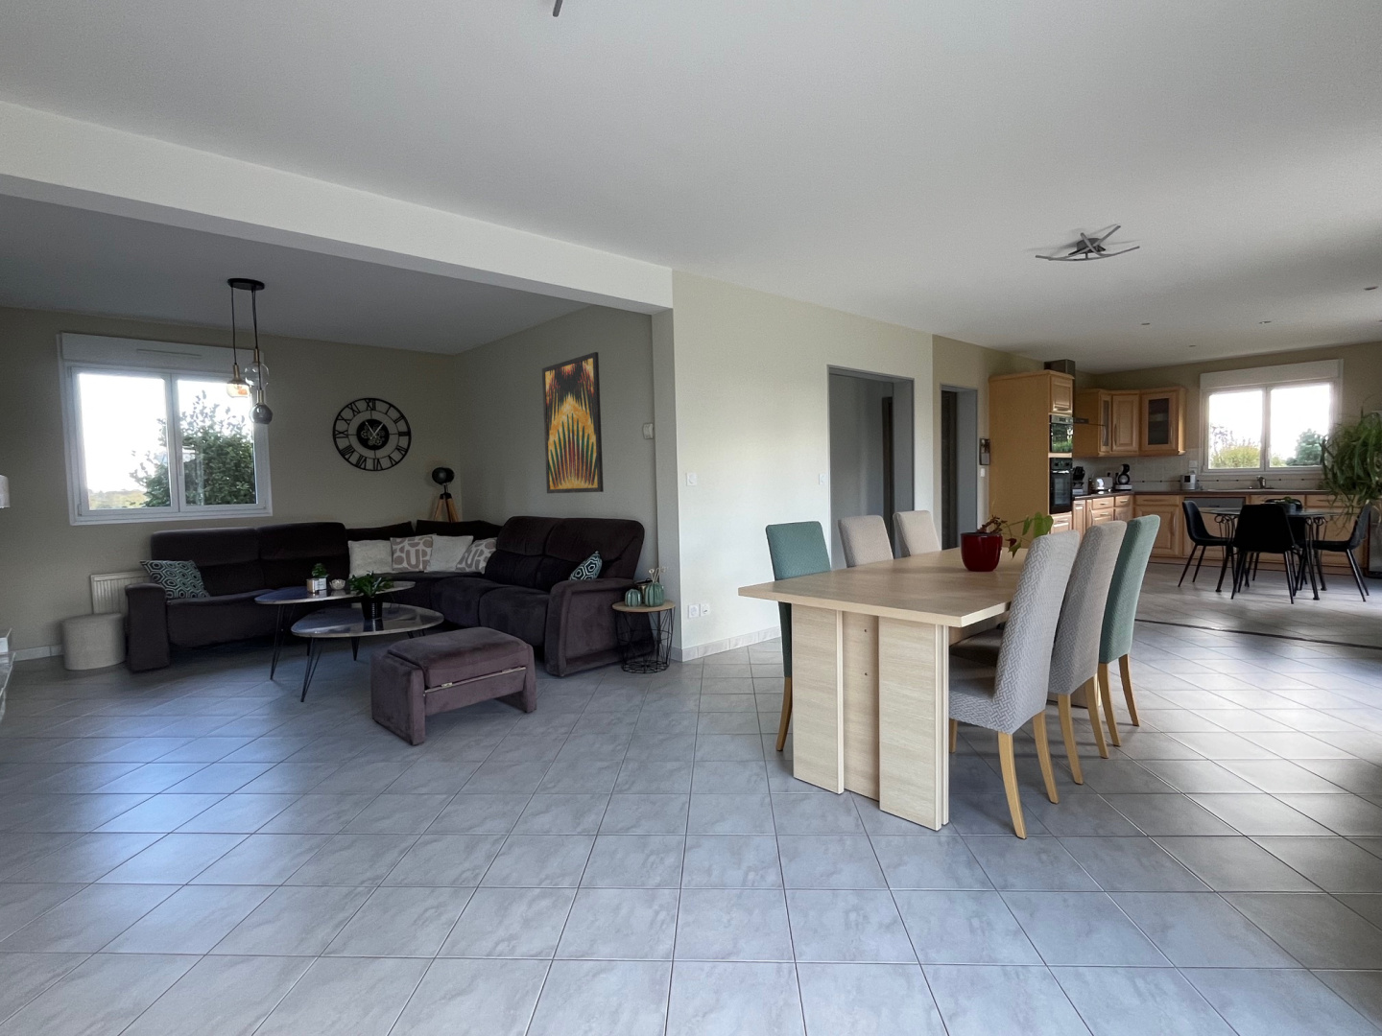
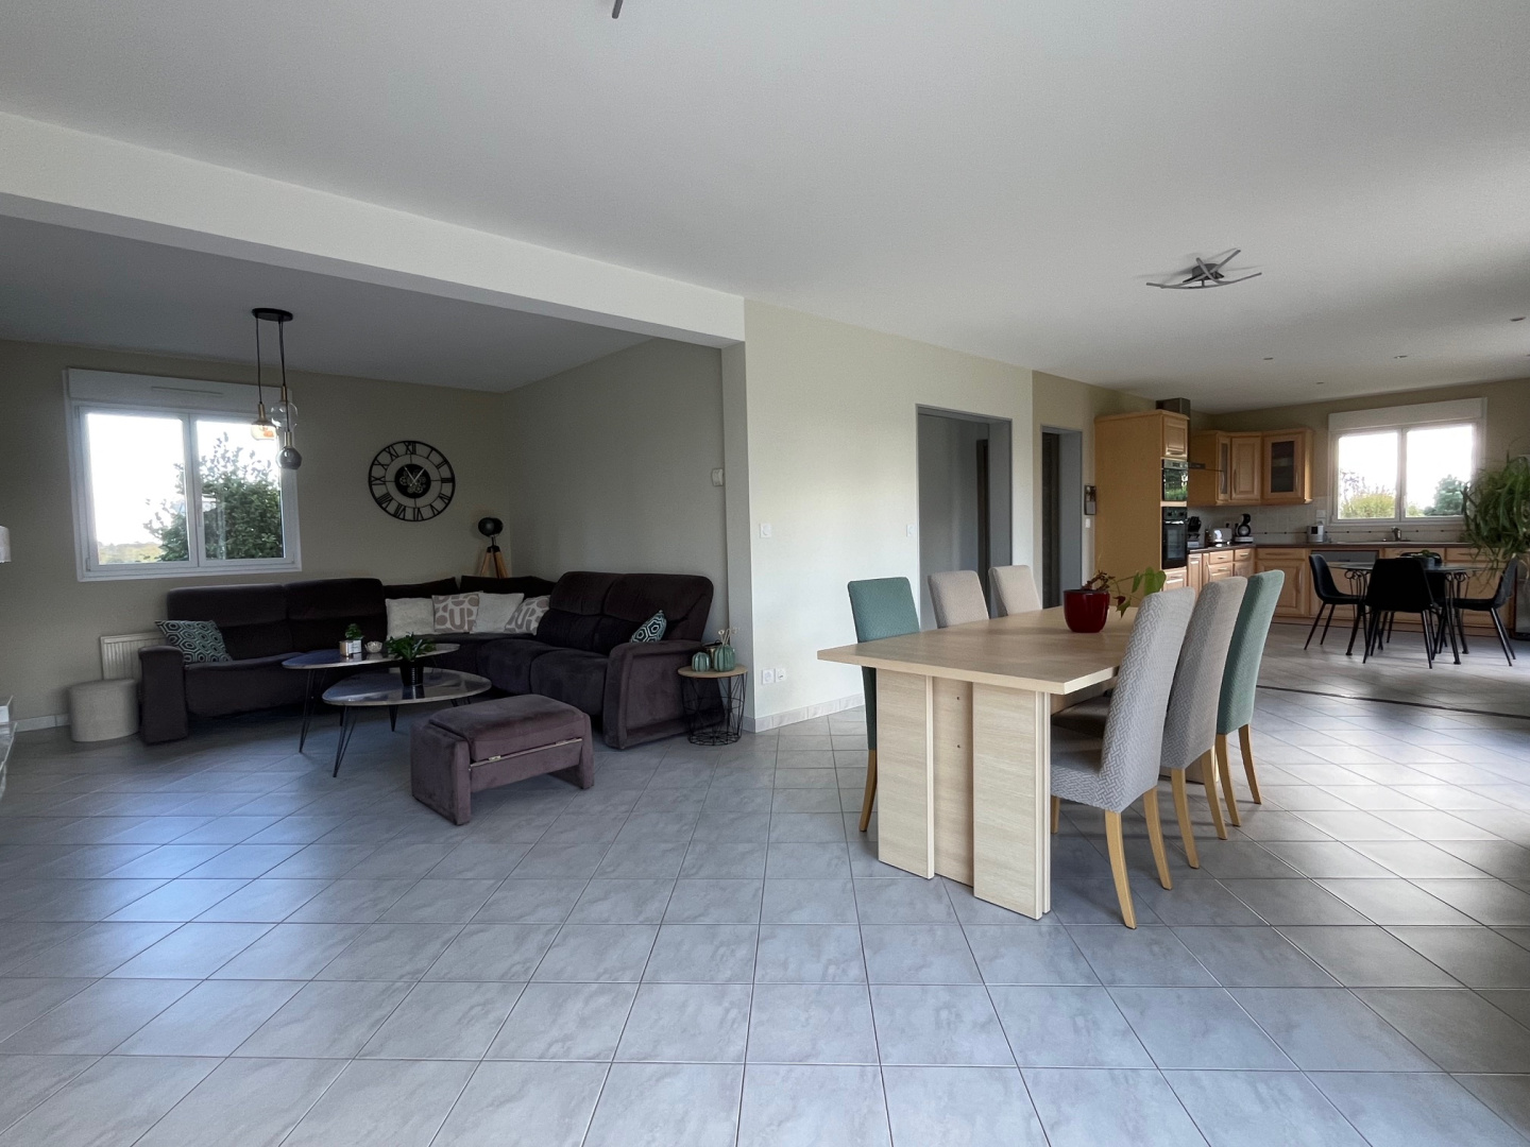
- wall art [541,351,605,494]
